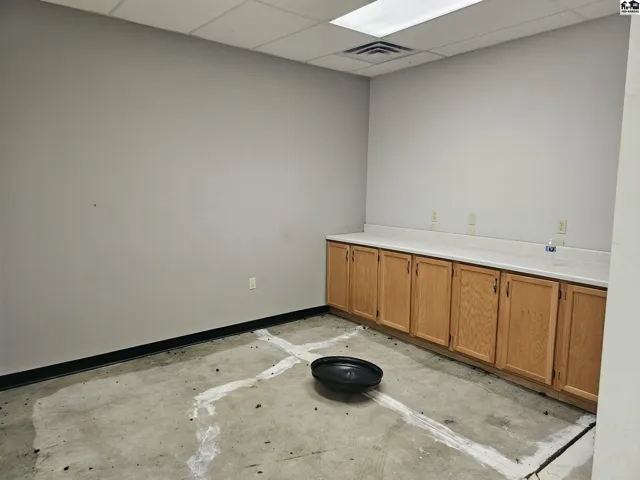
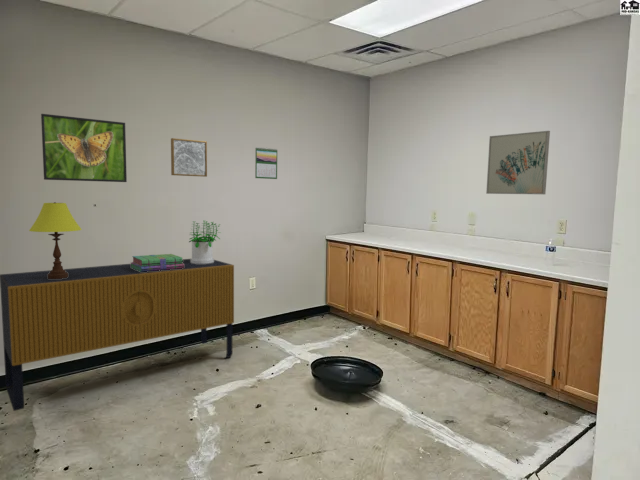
+ potted plant [188,220,221,264]
+ wall art [485,130,551,195]
+ calendar [254,146,278,180]
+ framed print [40,113,128,183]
+ table lamp [28,201,83,279]
+ stack of books [130,253,184,272]
+ wall art [170,137,208,178]
+ sideboard [0,258,235,412]
